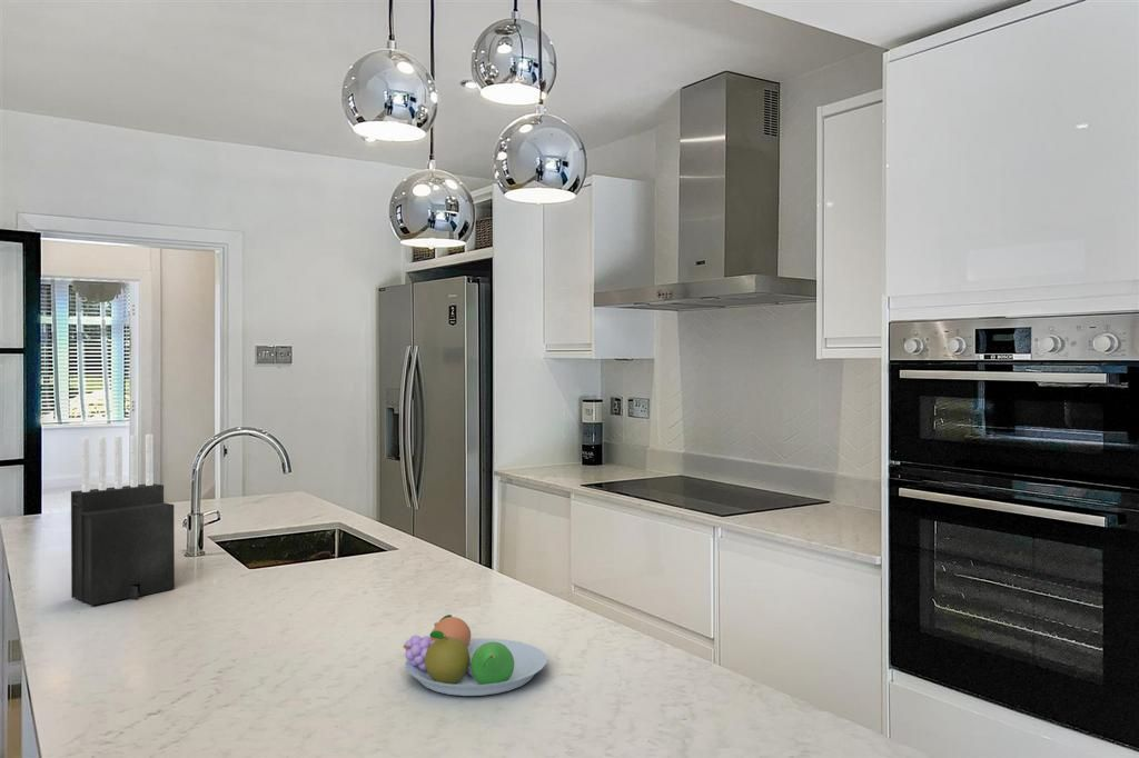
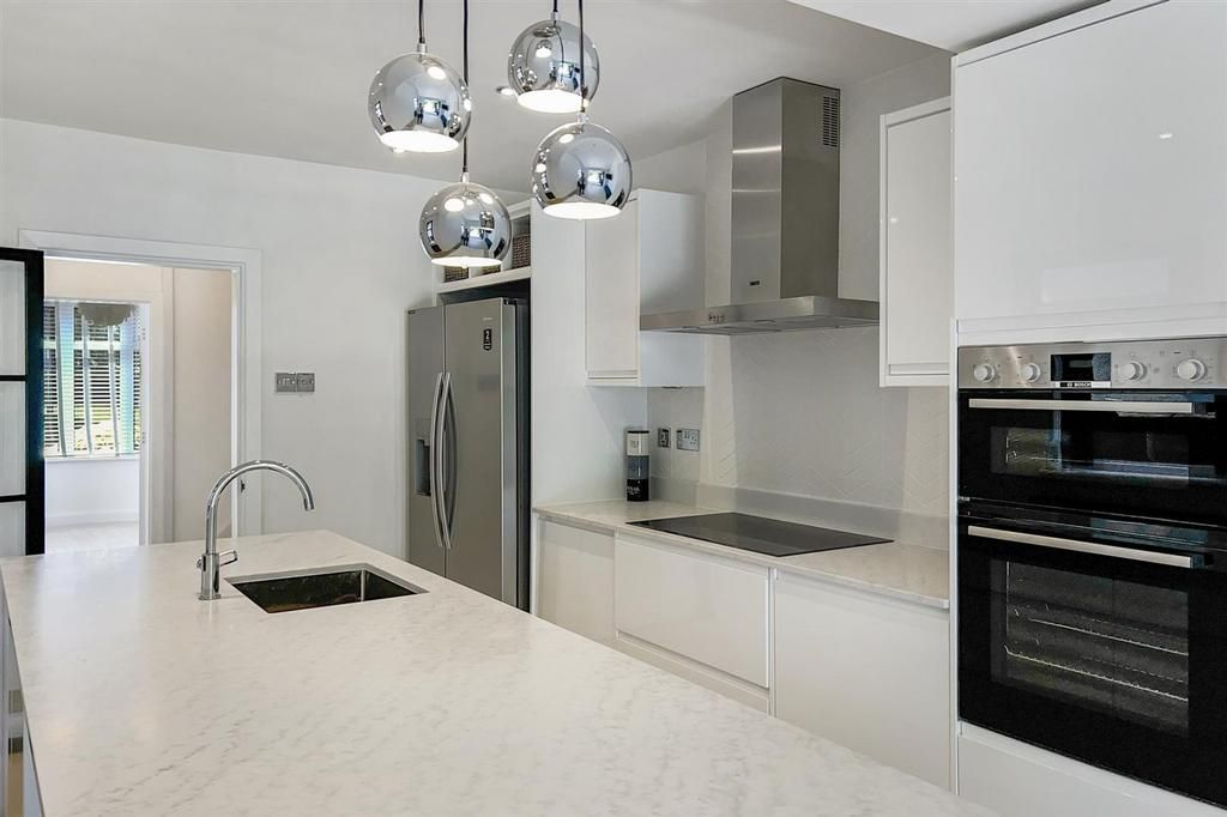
- fruit bowl [403,614,548,697]
- knife block [70,433,176,607]
